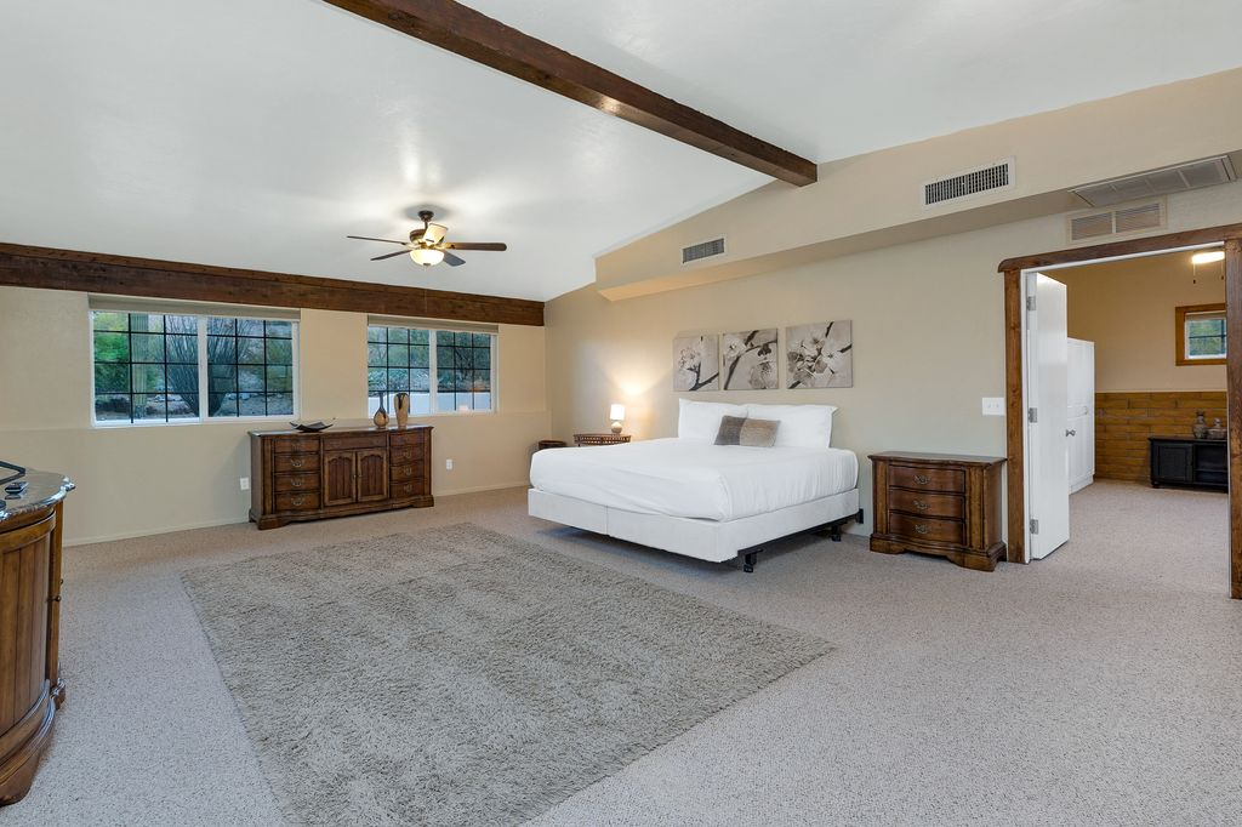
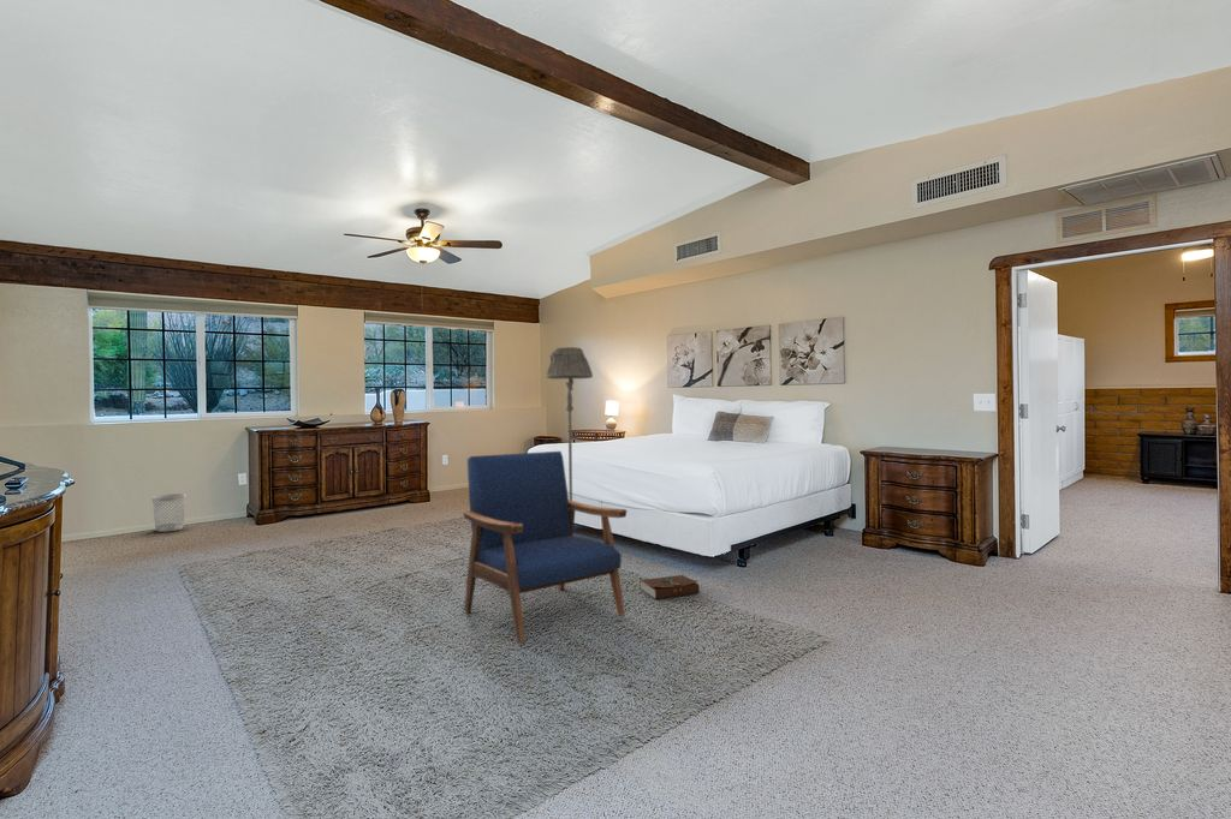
+ book [638,574,701,600]
+ floor lamp [545,346,594,501]
+ wastebasket [151,492,188,533]
+ armchair [462,450,629,645]
